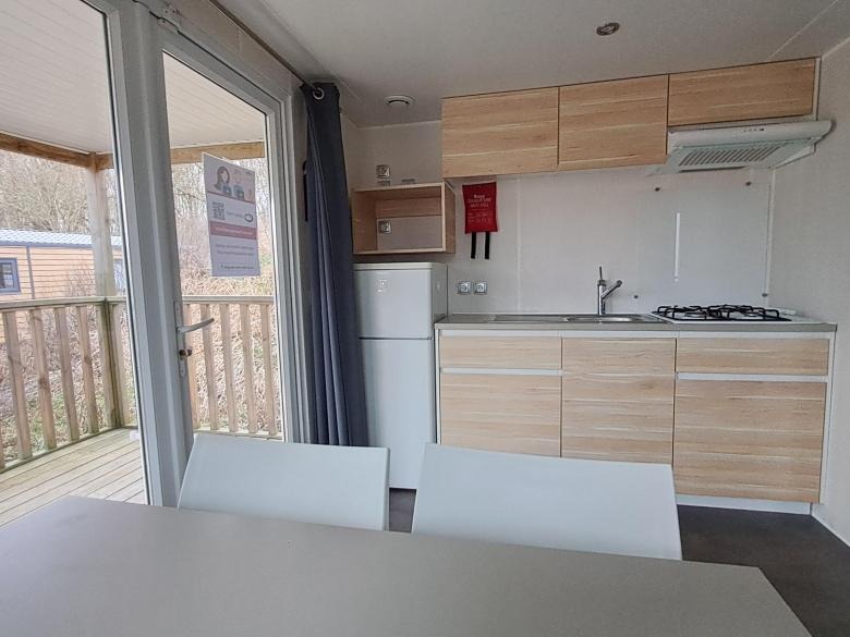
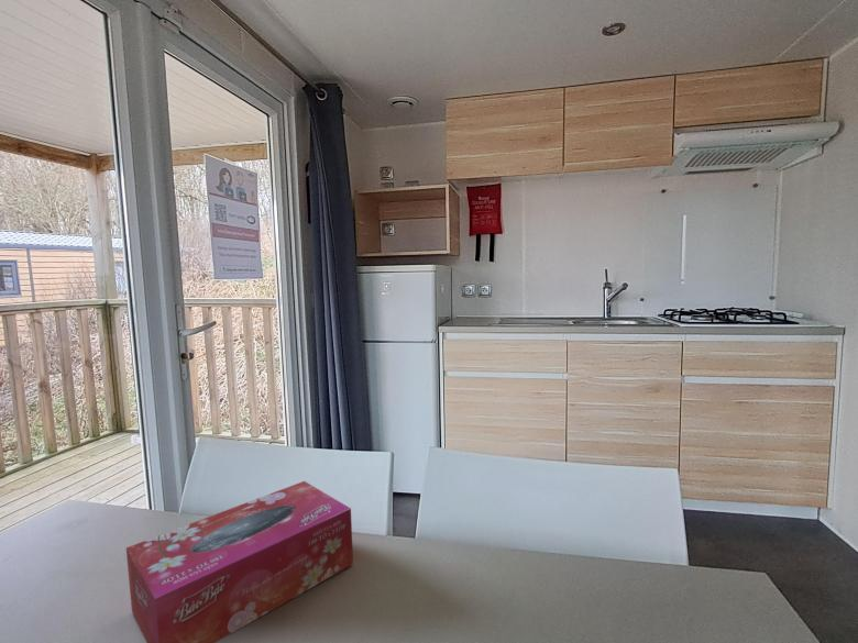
+ tissue box [125,480,354,643]
